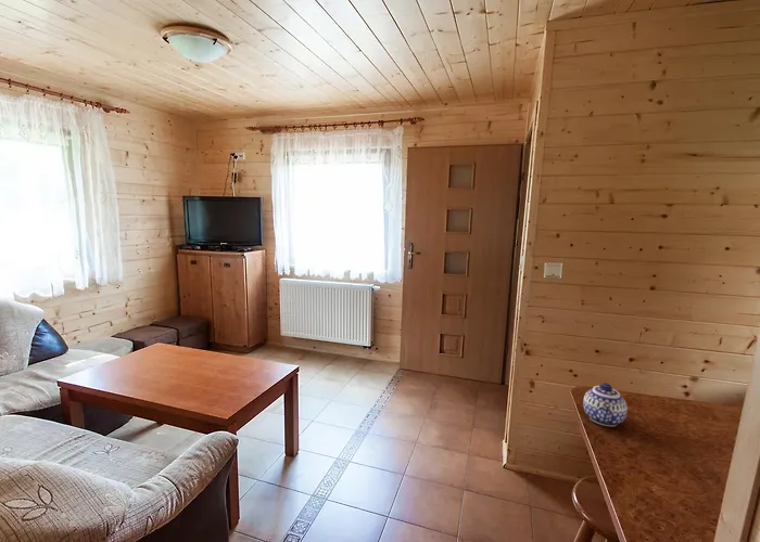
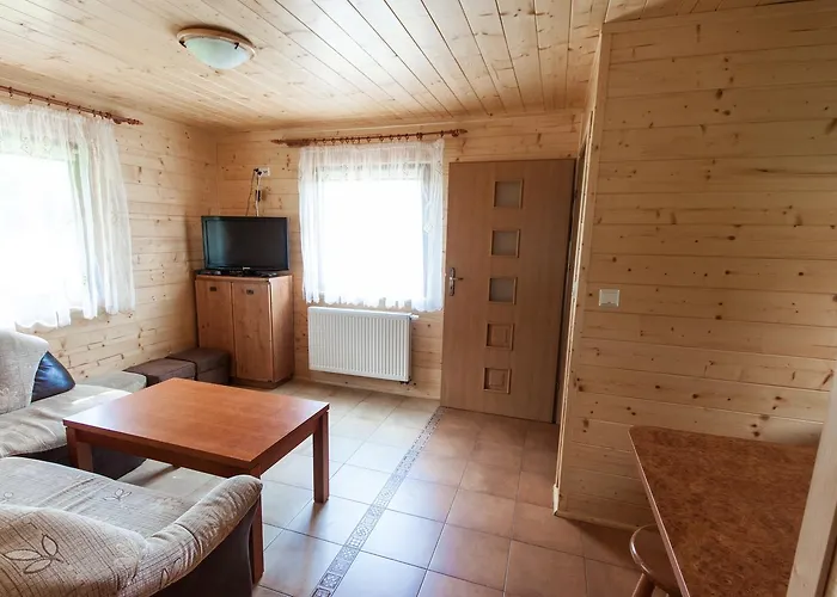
- teapot [582,382,629,427]
